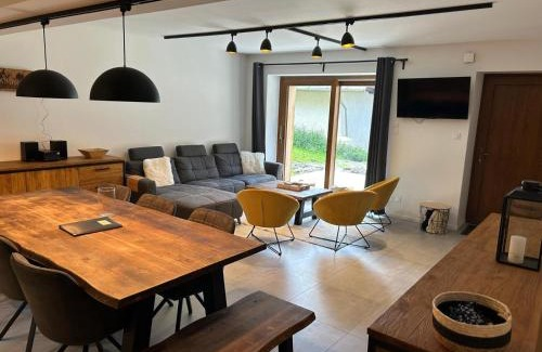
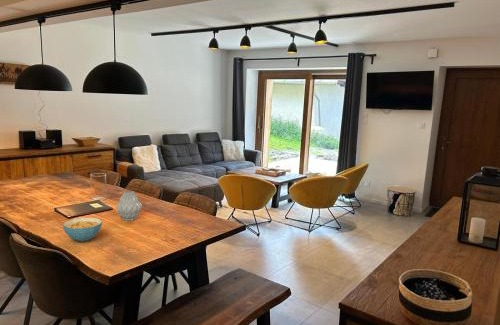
+ vase [115,190,143,222]
+ cereal bowl [62,217,103,243]
